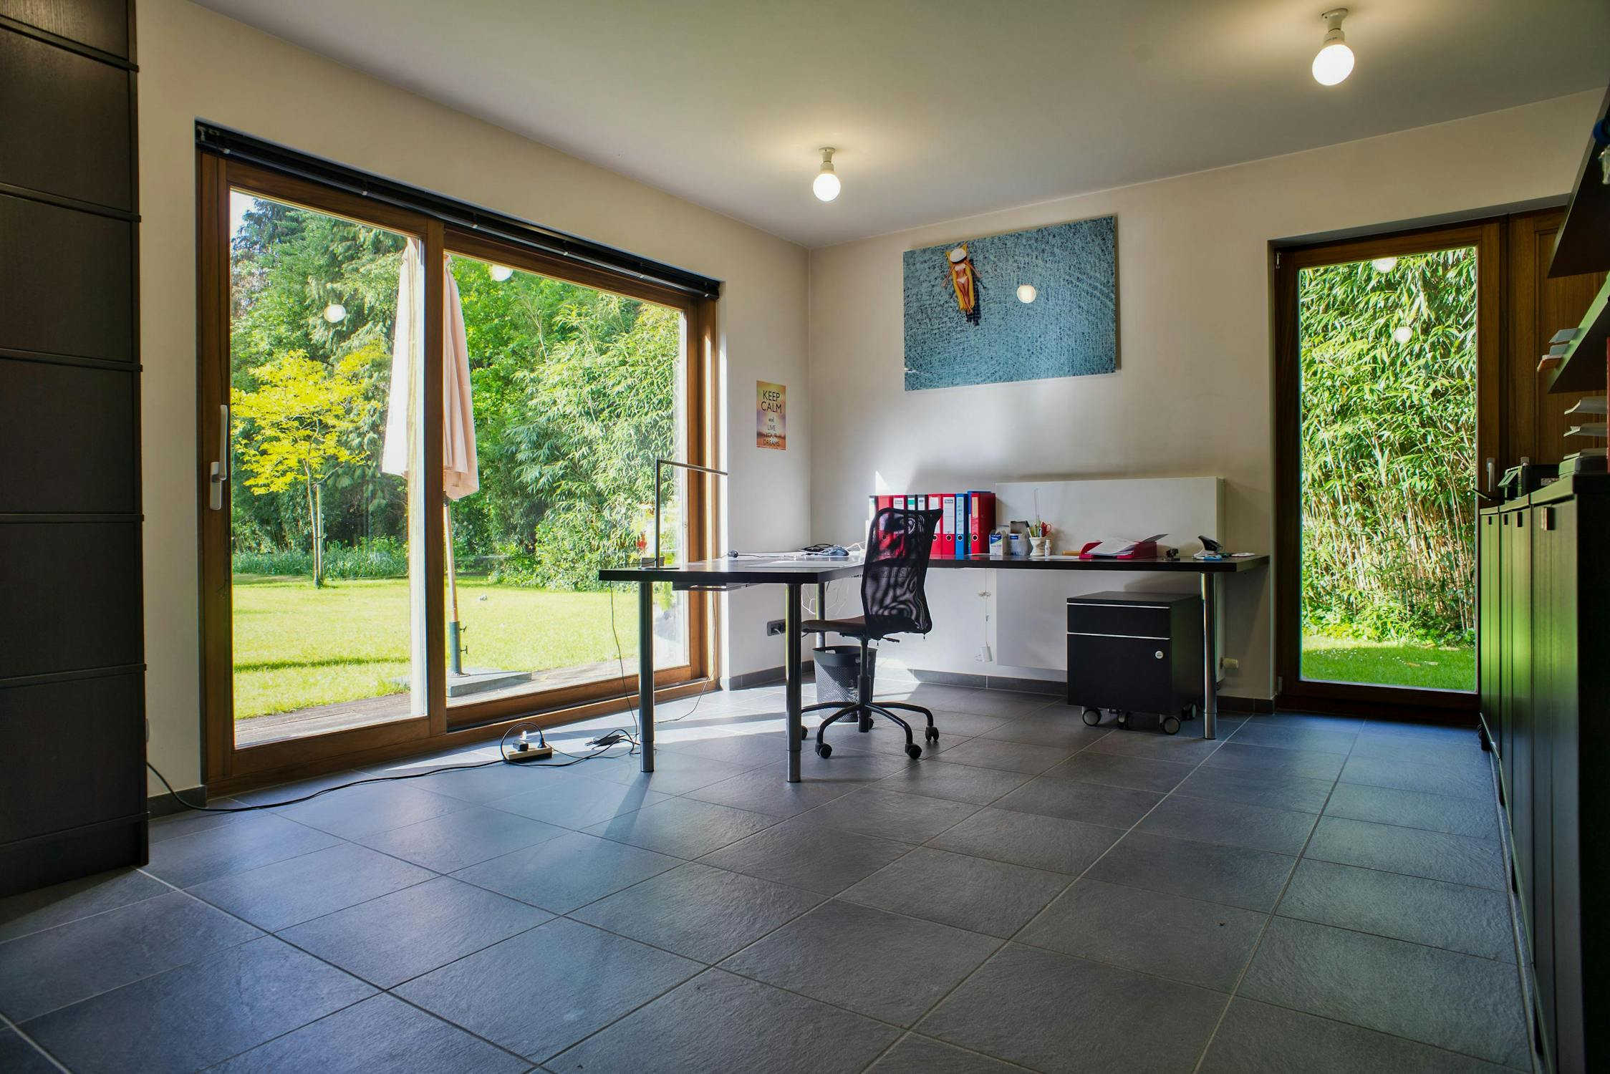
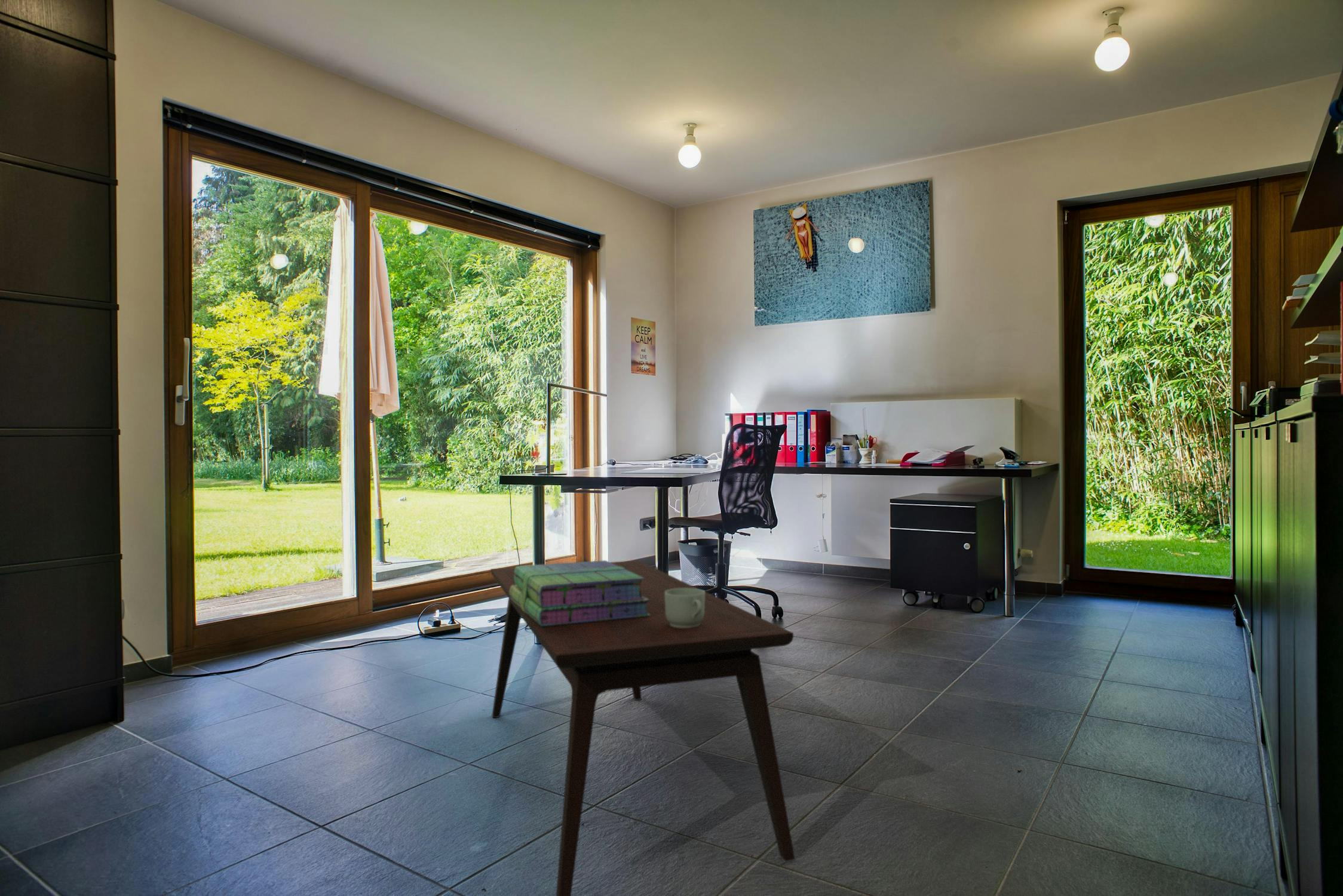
+ coffee table [490,560,796,896]
+ mug [665,588,706,628]
+ stack of books [510,560,651,626]
